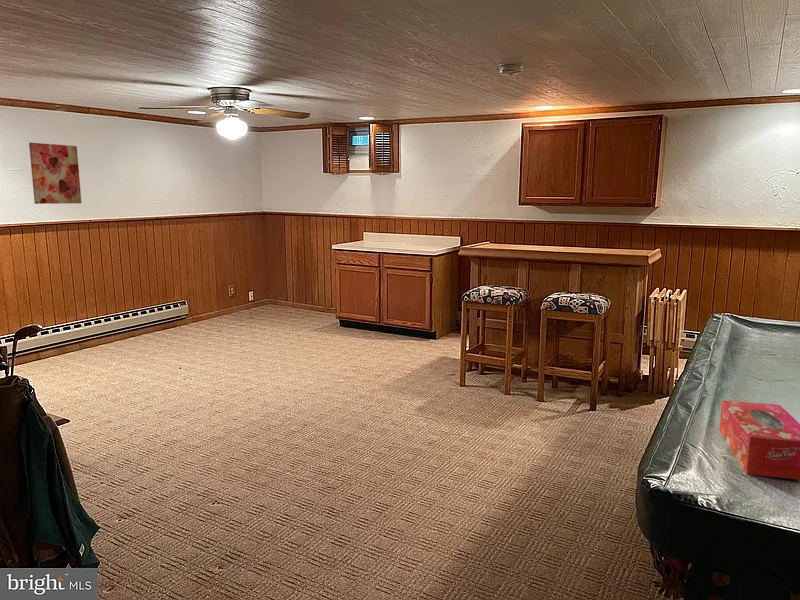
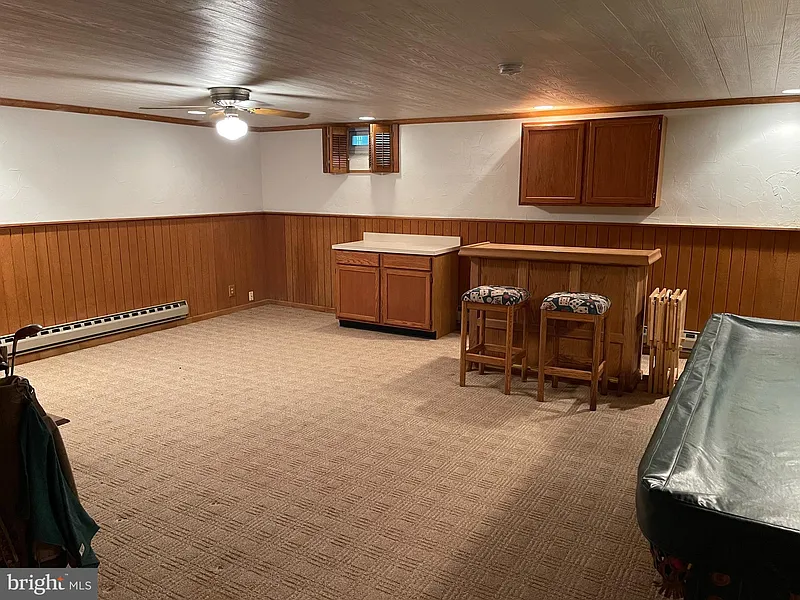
- wall art [28,142,82,205]
- tissue box [718,399,800,481]
